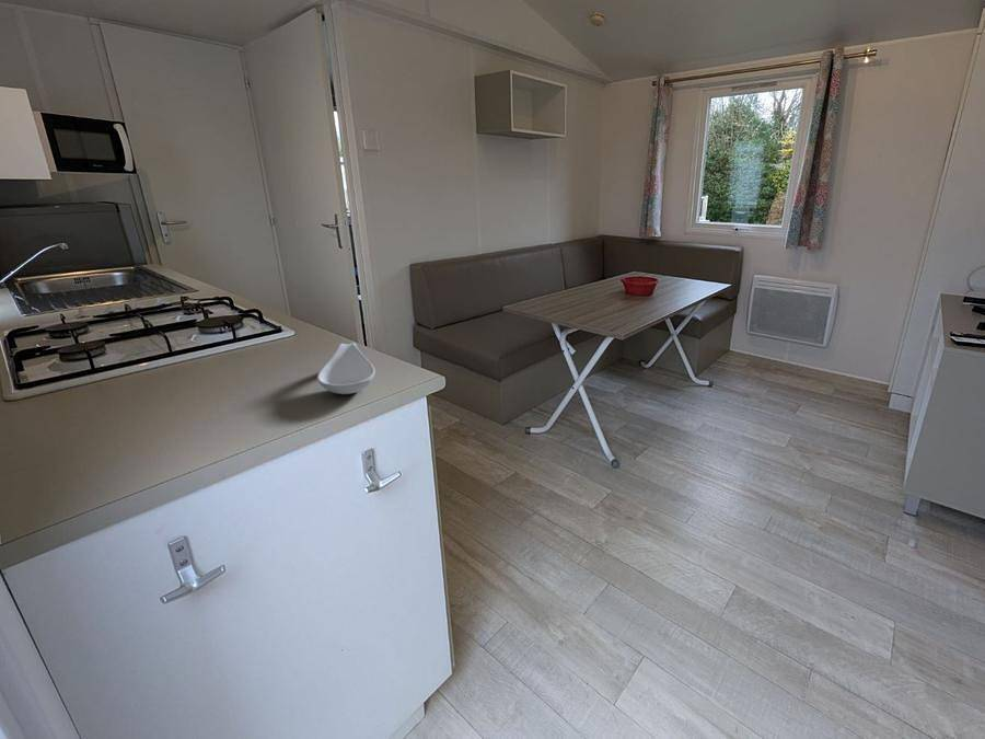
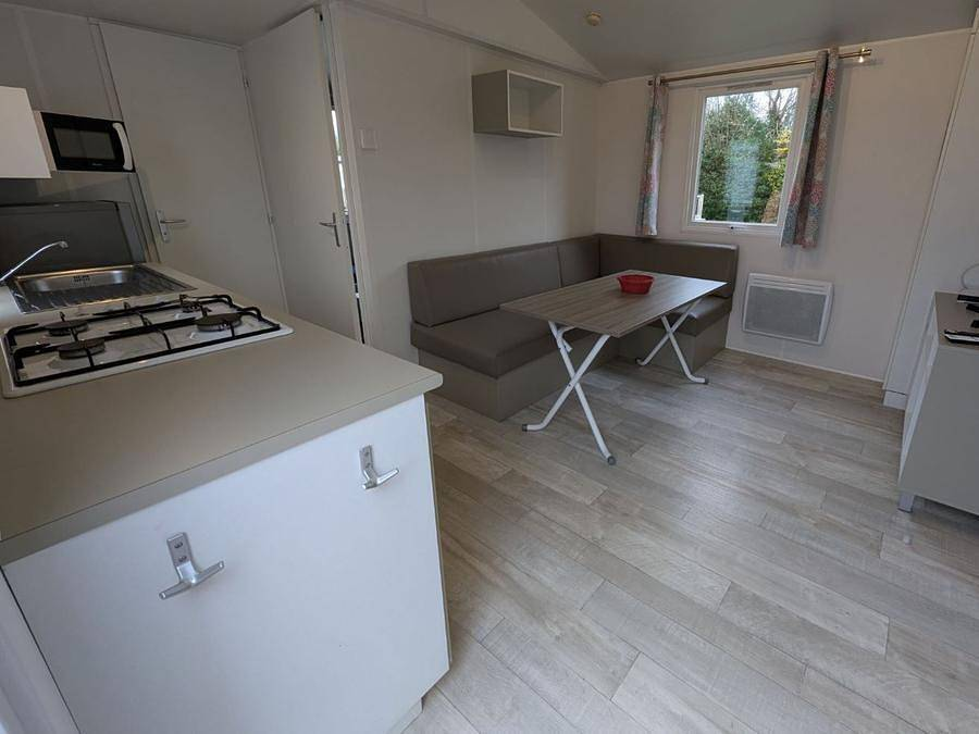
- spoon rest [316,342,376,395]
